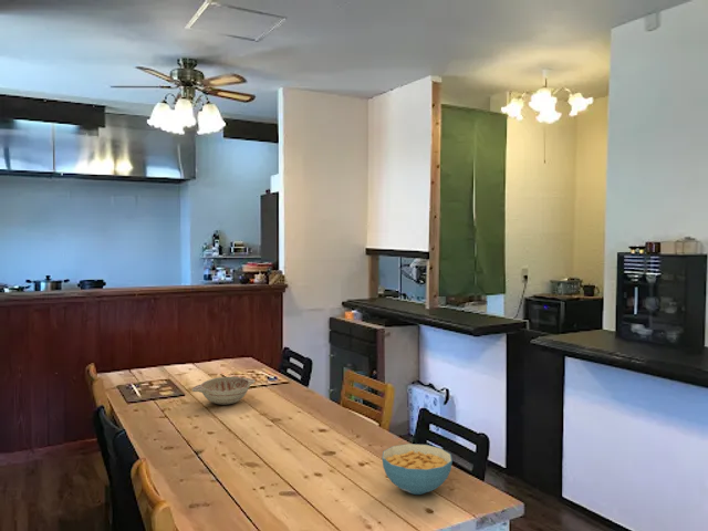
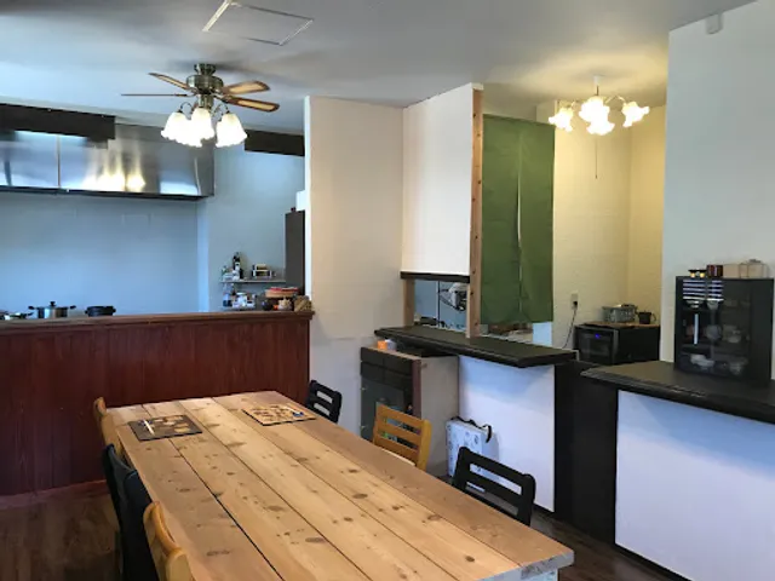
- decorative bowl [191,376,257,406]
- cereal bowl [381,442,454,496]
